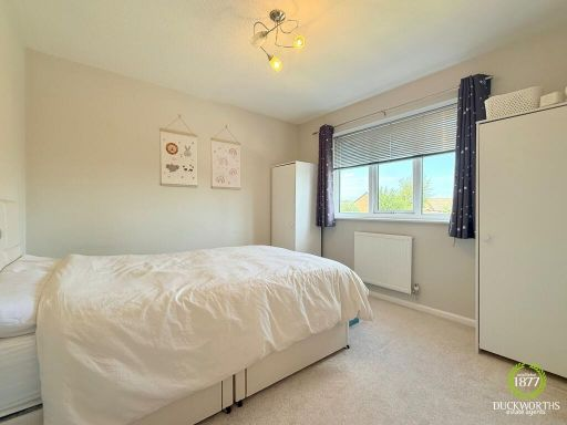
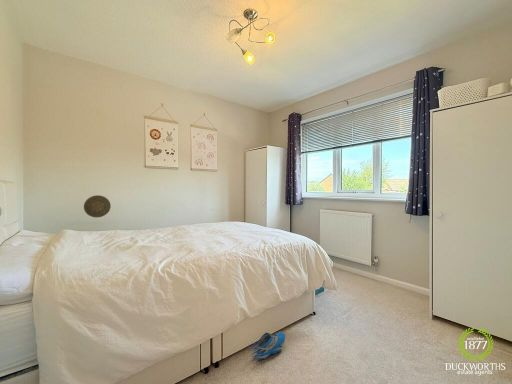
+ decorative plate [83,194,112,218]
+ shoe [247,331,286,361]
